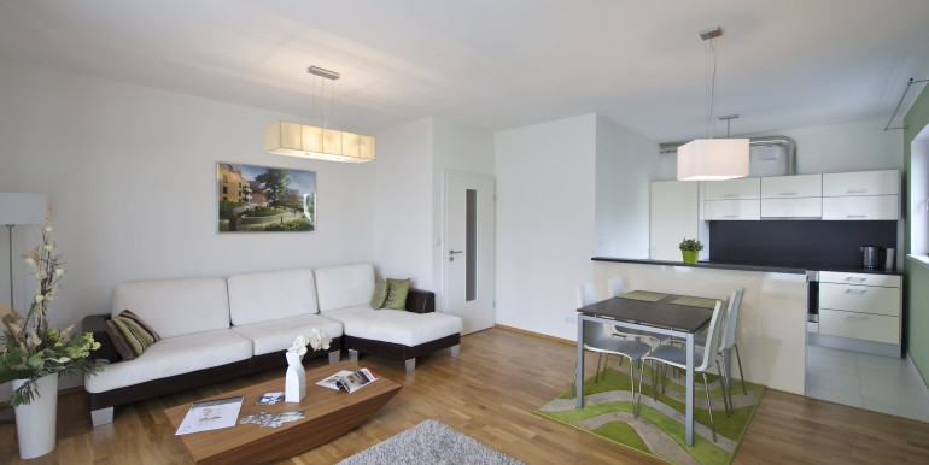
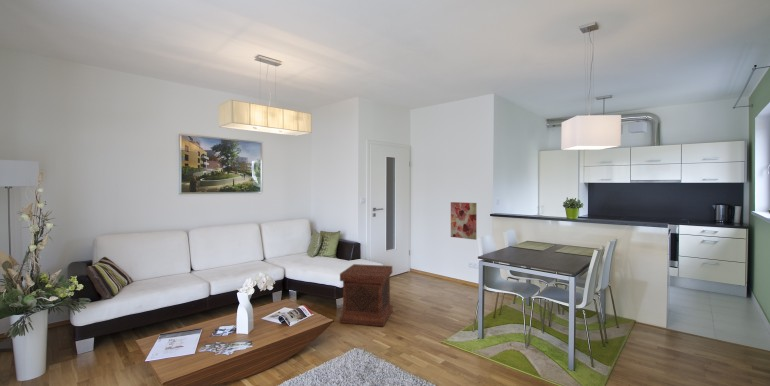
+ wall art [450,201,478,241]
+ side table [339,263,393,327]
